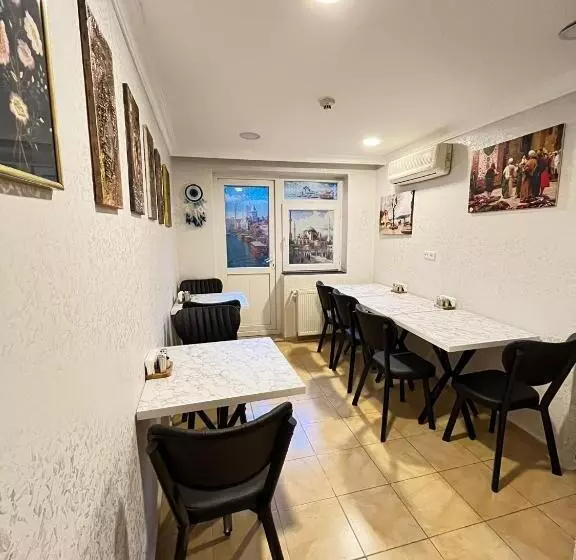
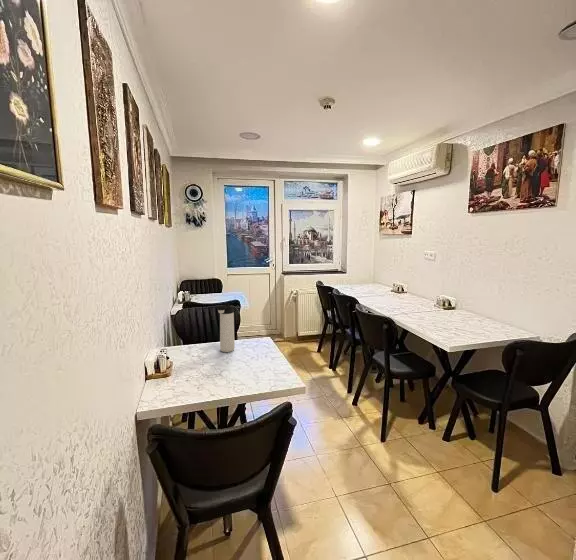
+ thermos bottle [216,302,236,353]
